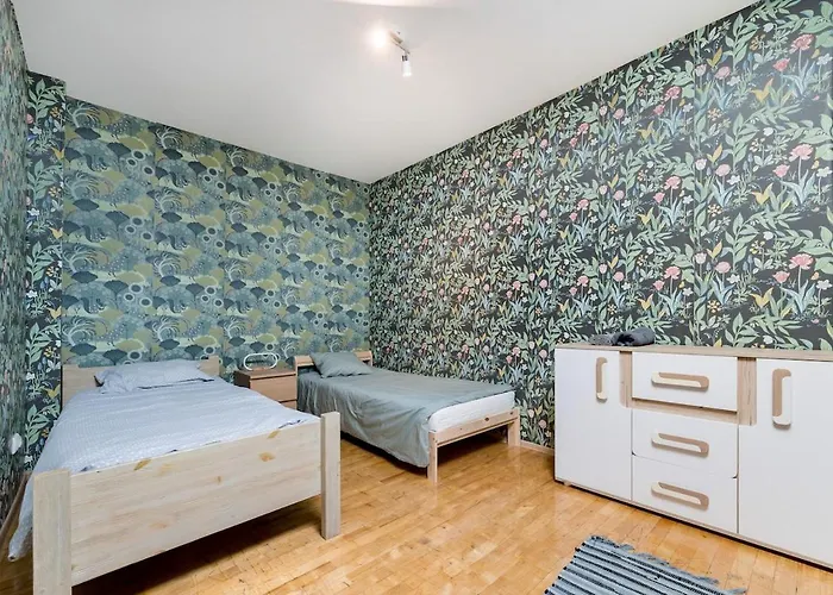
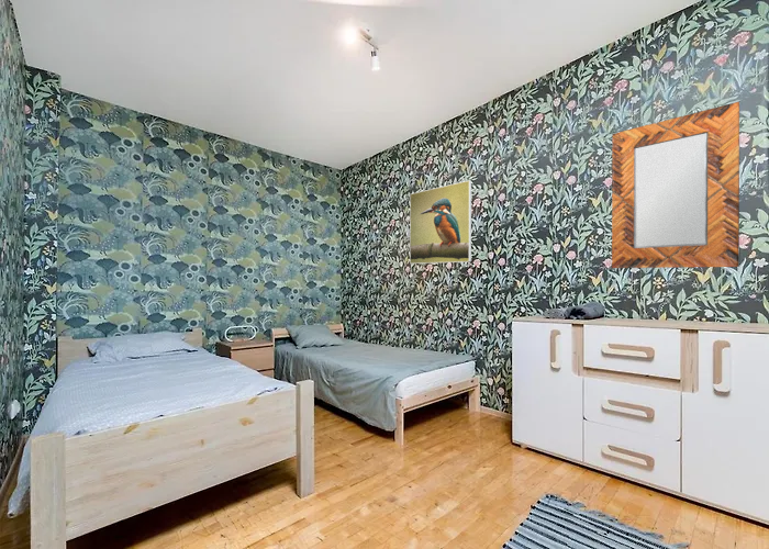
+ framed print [409,179,472,265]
+ home mirror [611,101,740,269]
